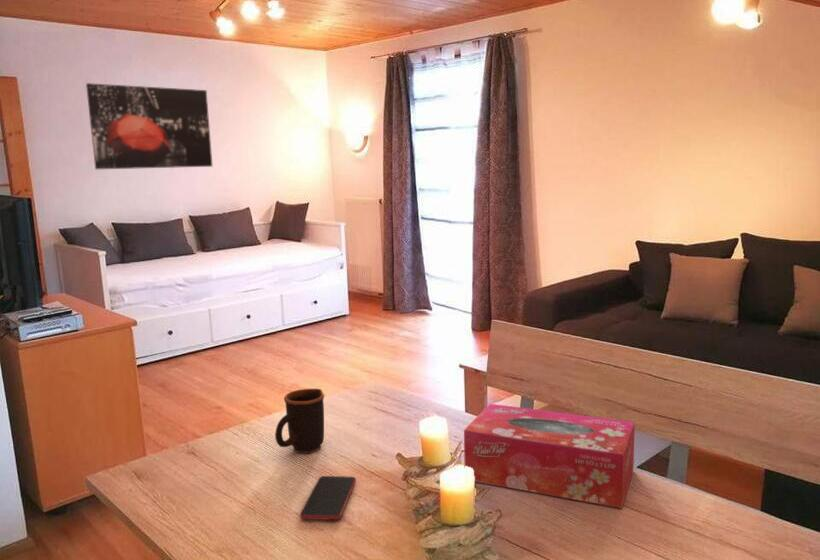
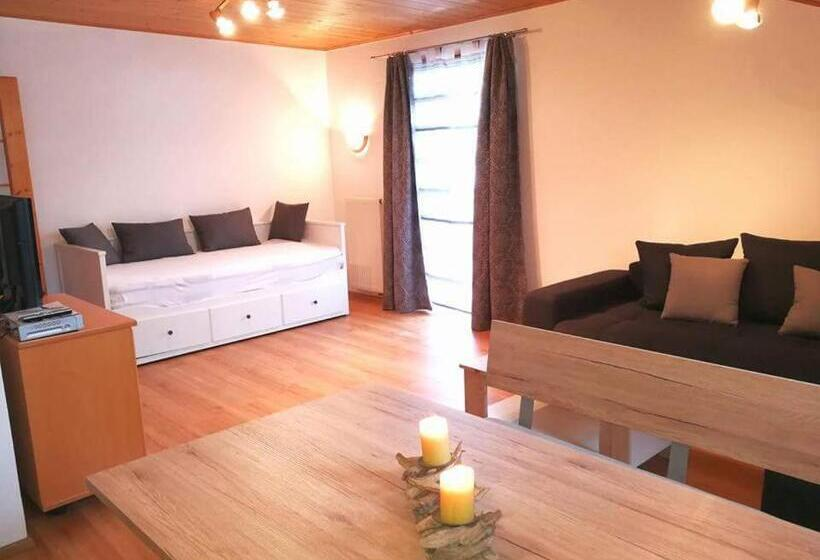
- mug [274,388,325,454]
- wall art [85,82,213,170]
- smartphone [299,475,357,521]
- tissue box [463,403,636,509]
